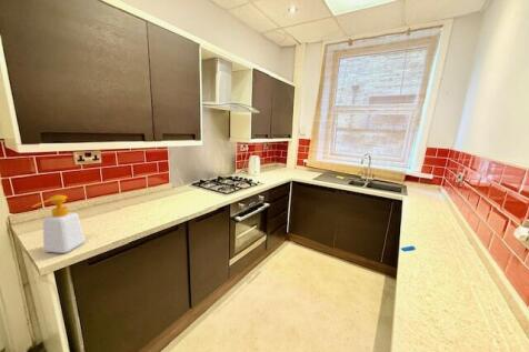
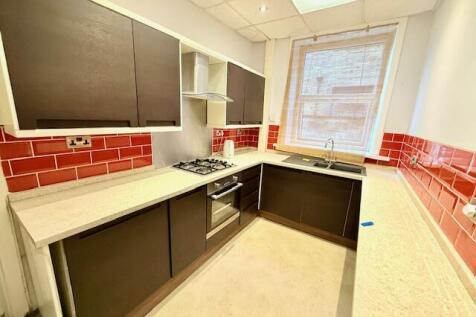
- soap bottle [31,194,87,254]
